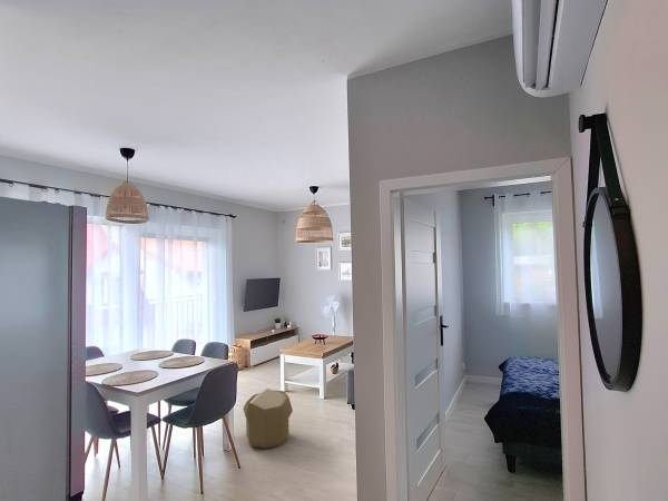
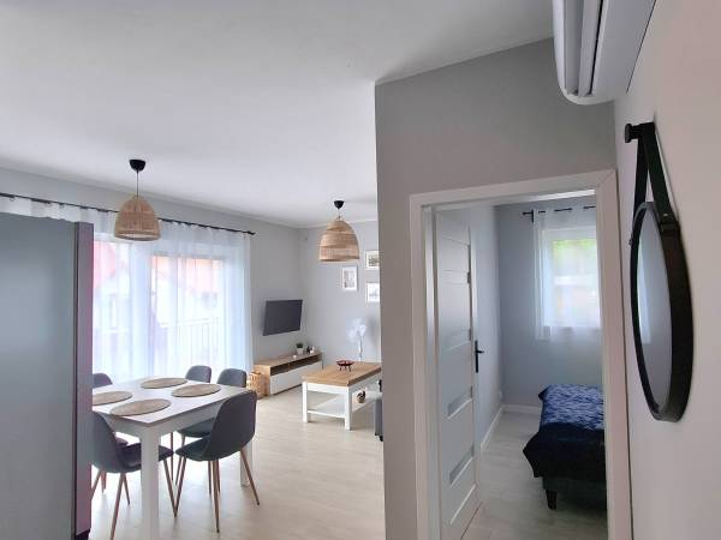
- pouf [243,387,294,450]
